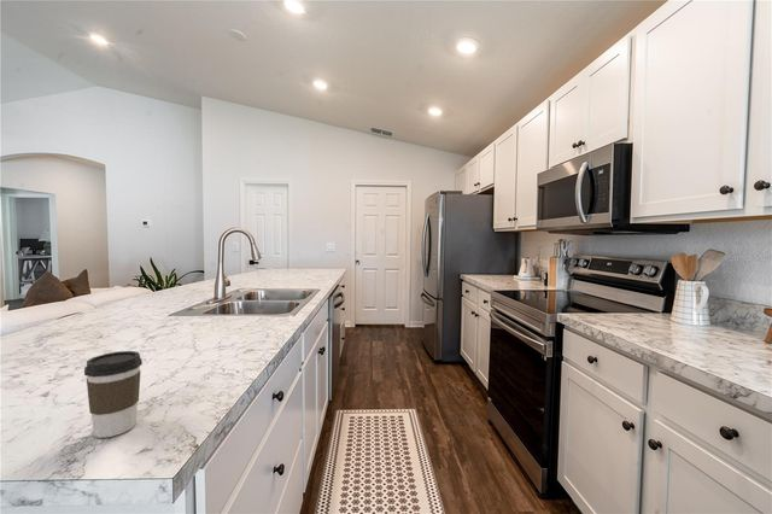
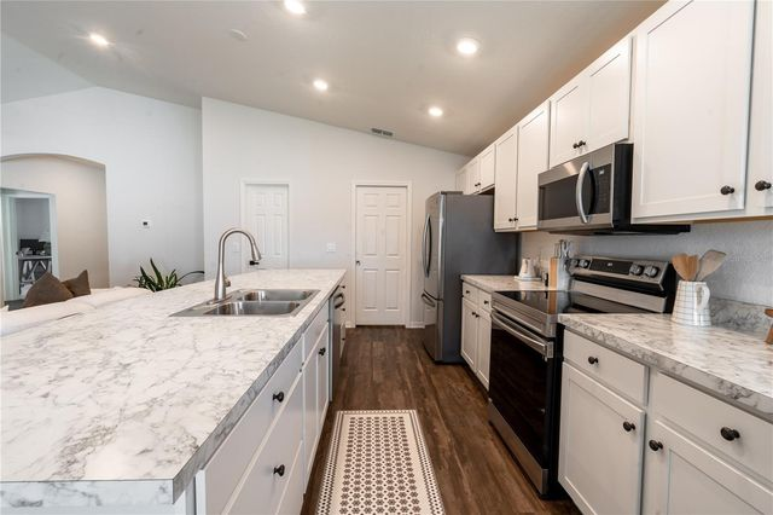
- coffee cup [83,350,144,439]
